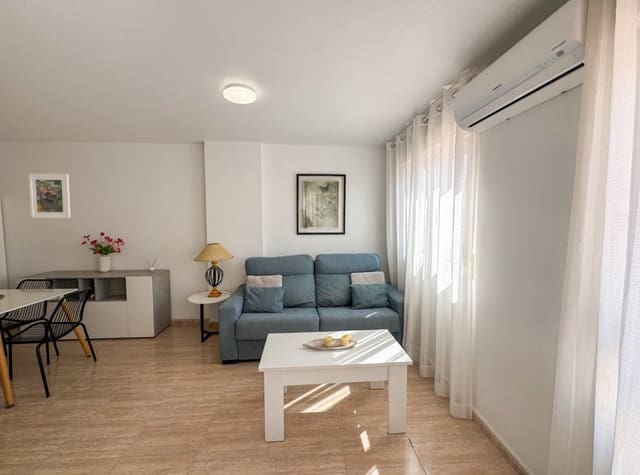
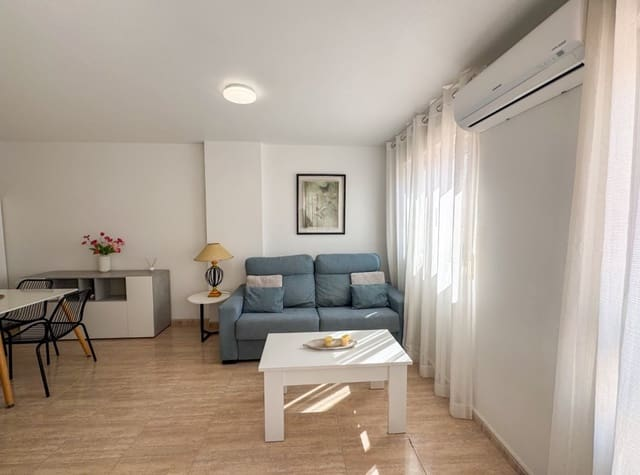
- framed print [28,173,71,219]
